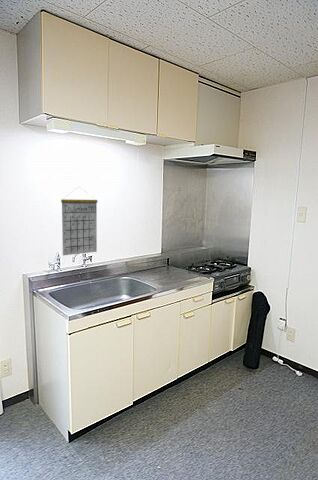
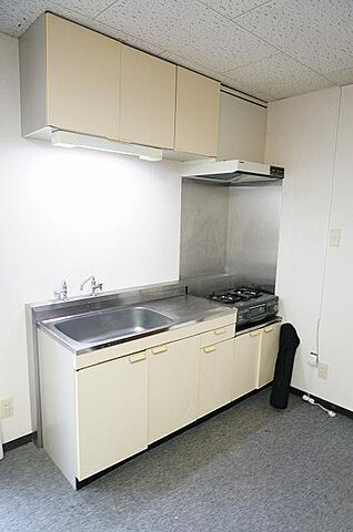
- calendar [60,187,99,256]
